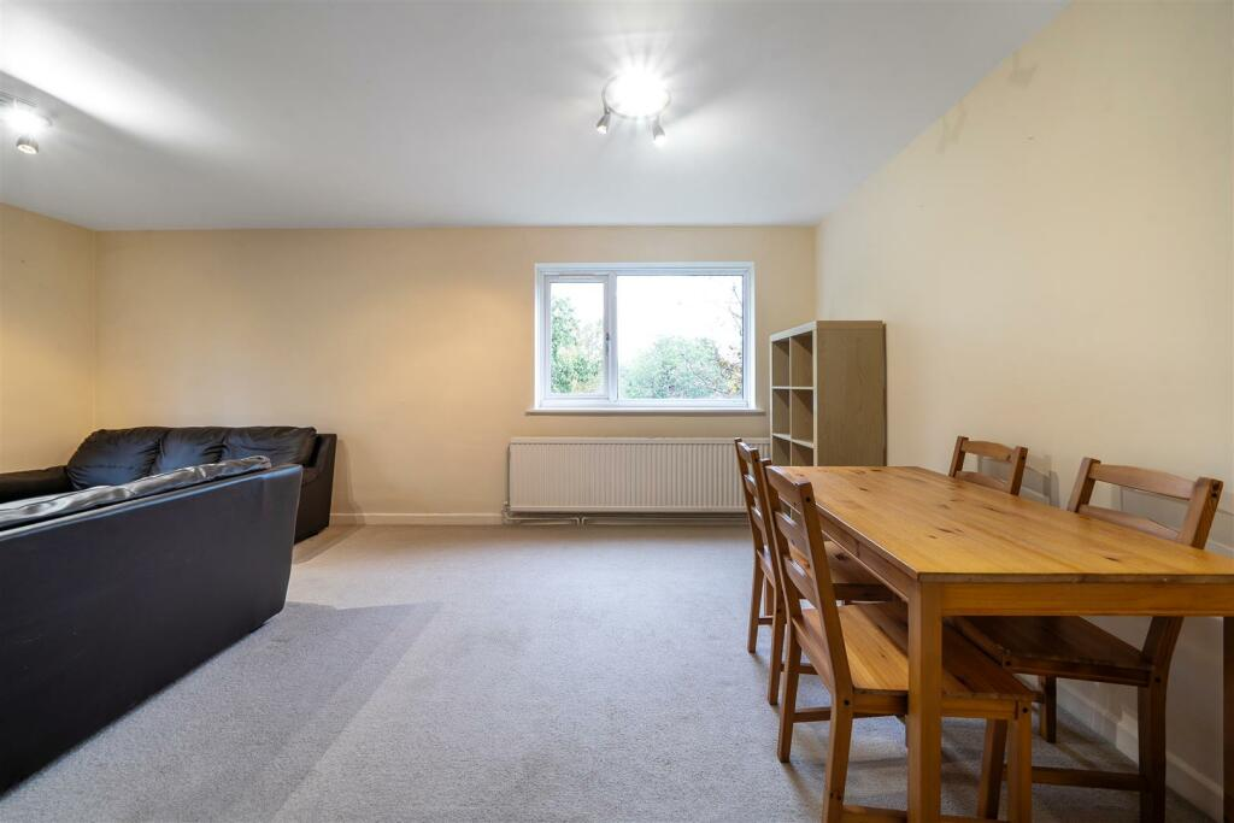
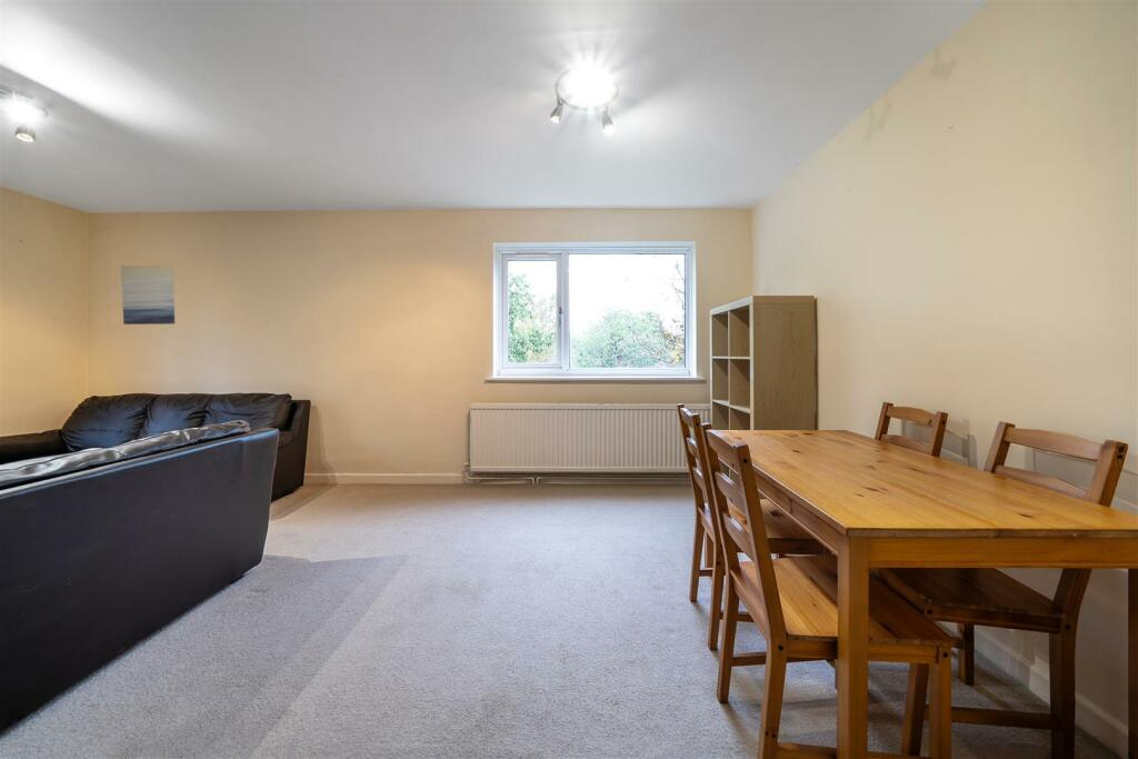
+ wall art [120,264,176,326]
